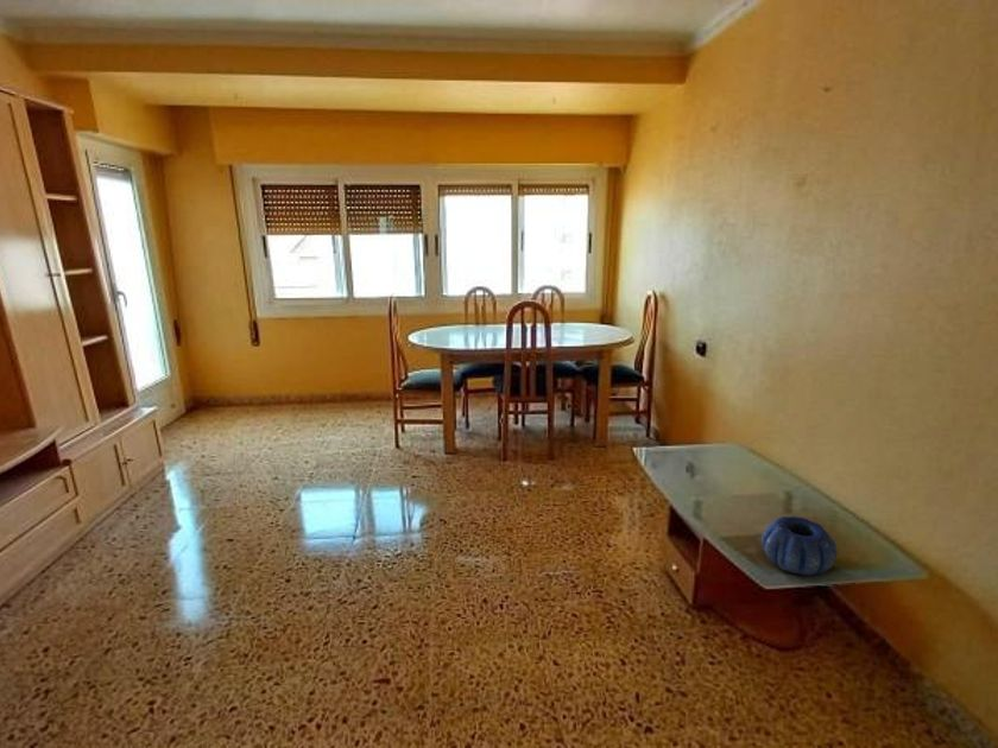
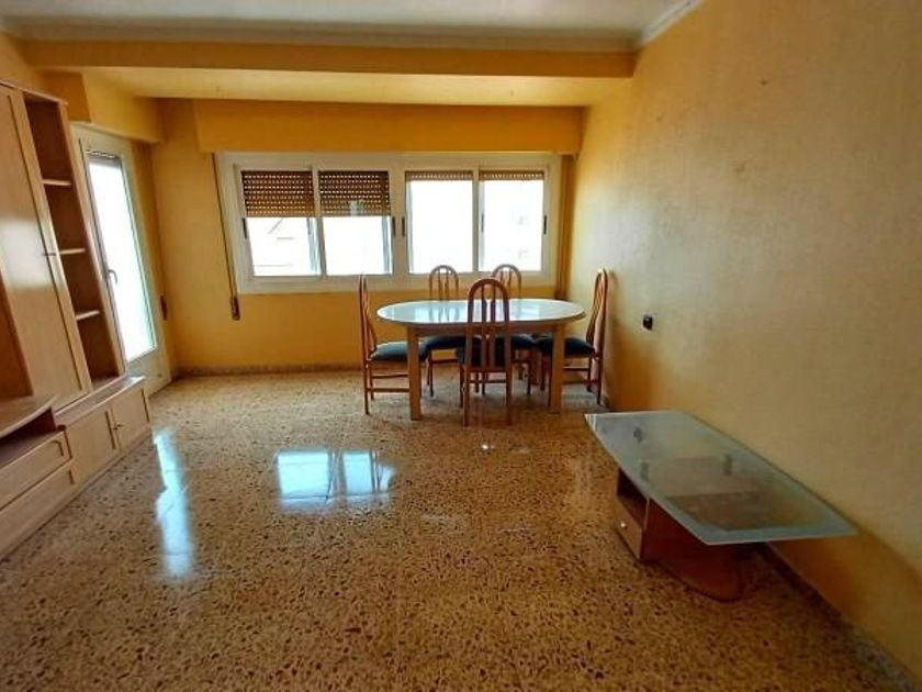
- decorative bowl [760,515,839,577]
